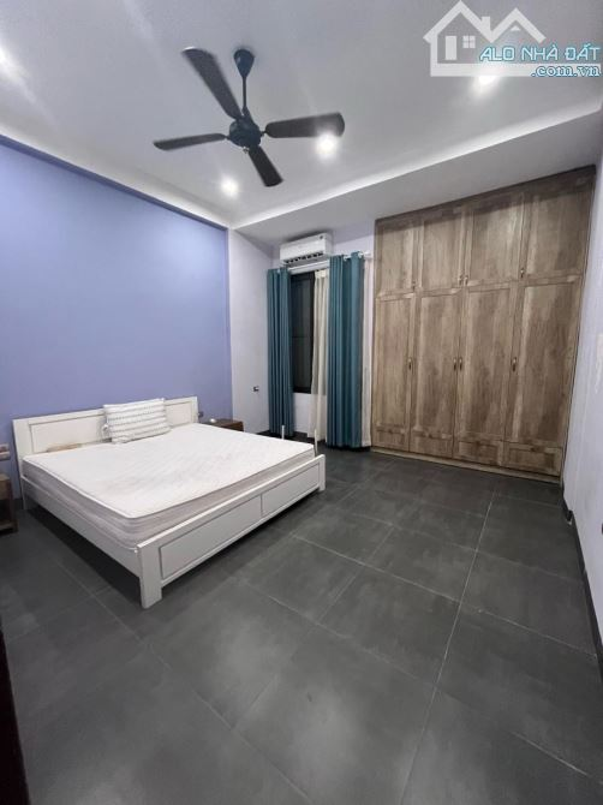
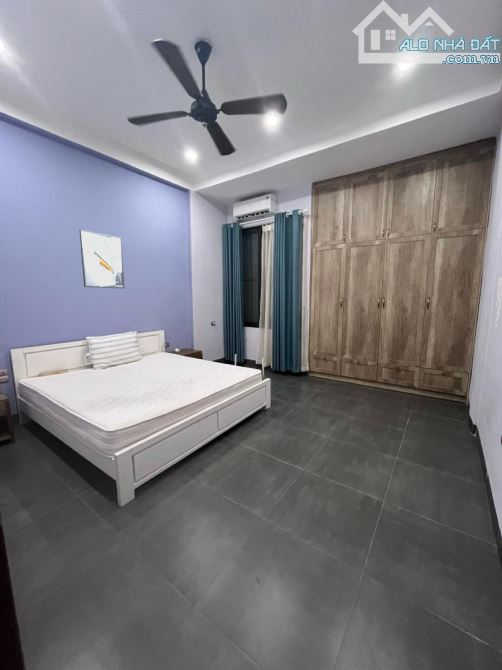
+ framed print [79,229,126,289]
